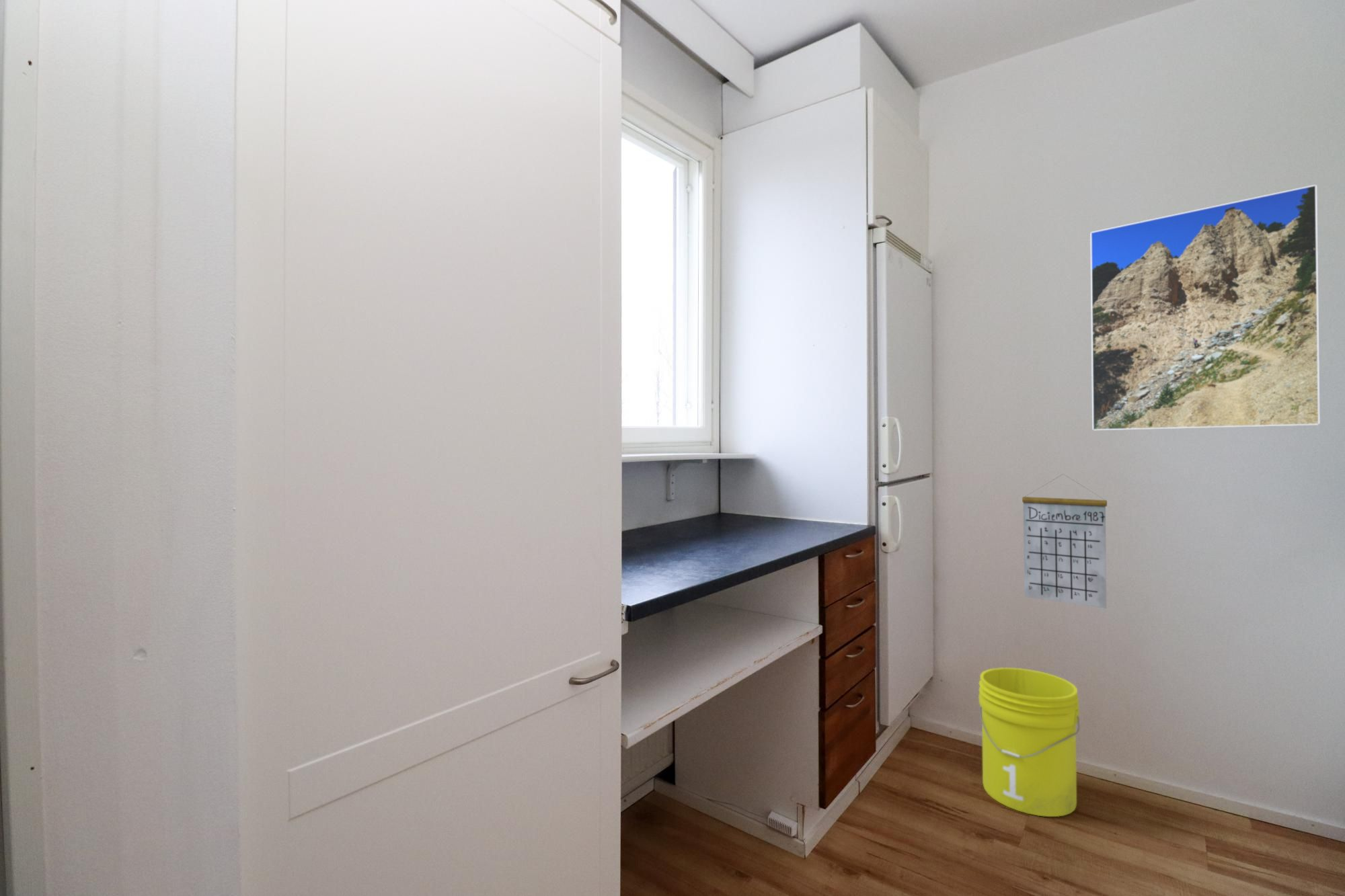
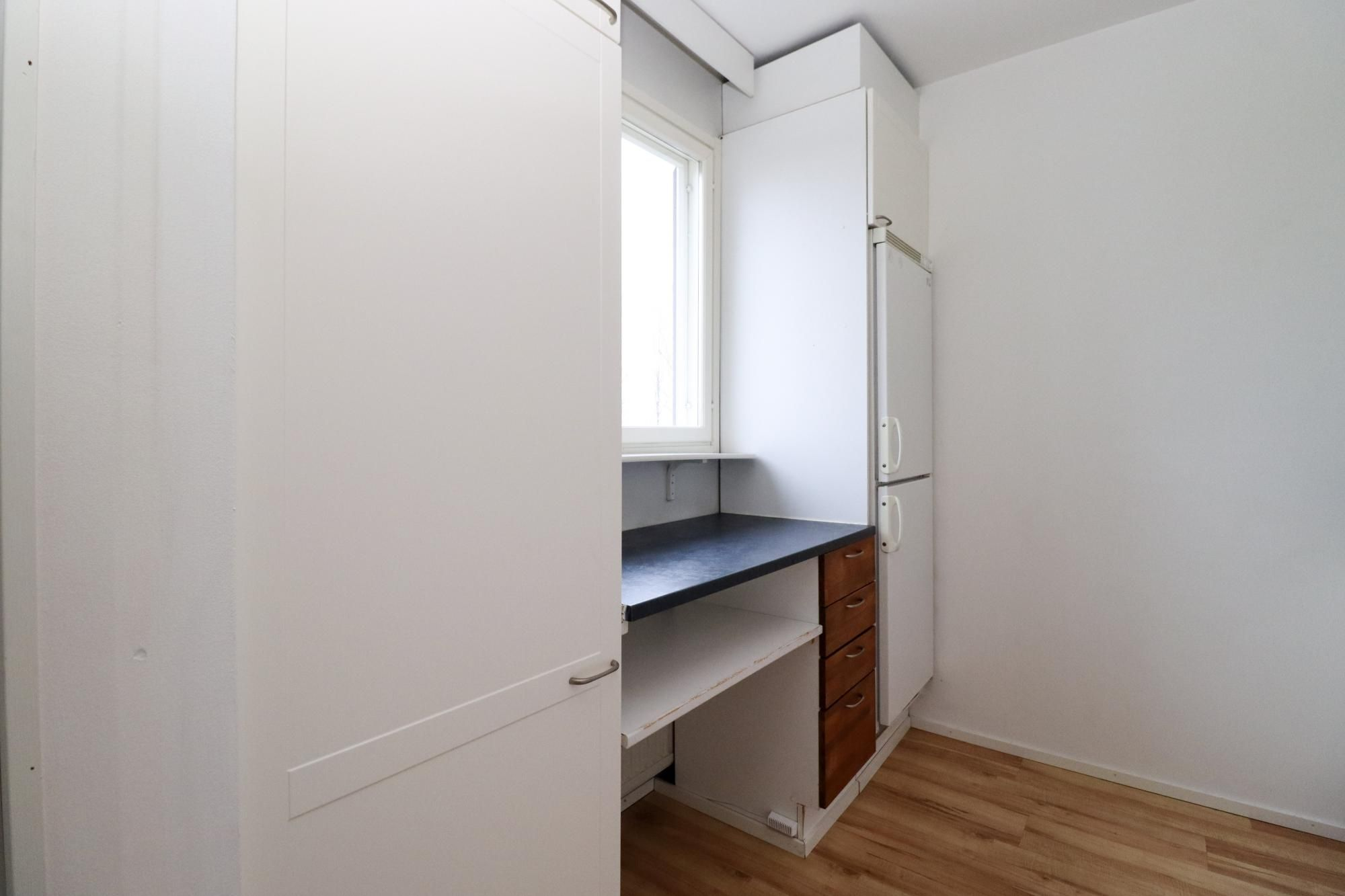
- calendar [1022,473,1108,609]
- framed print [1089,184,1321,431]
- bucket [978,667,1080,817]
